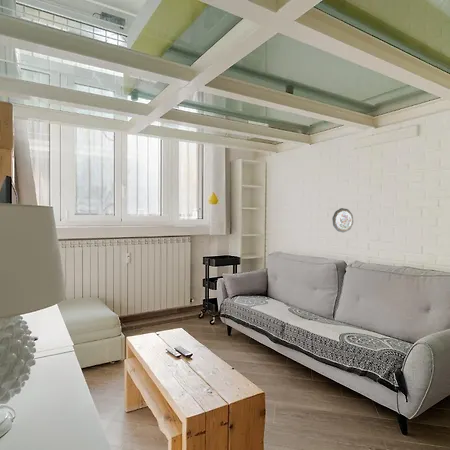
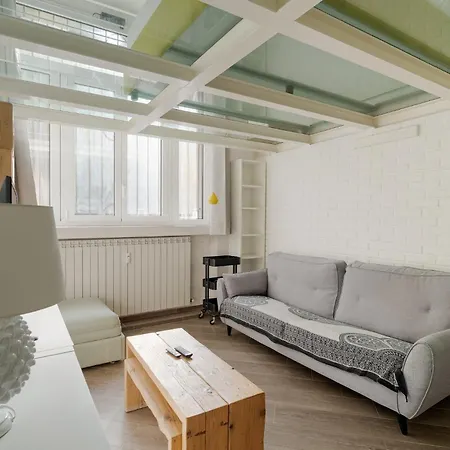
- decorative plate [331,207,354,234]
